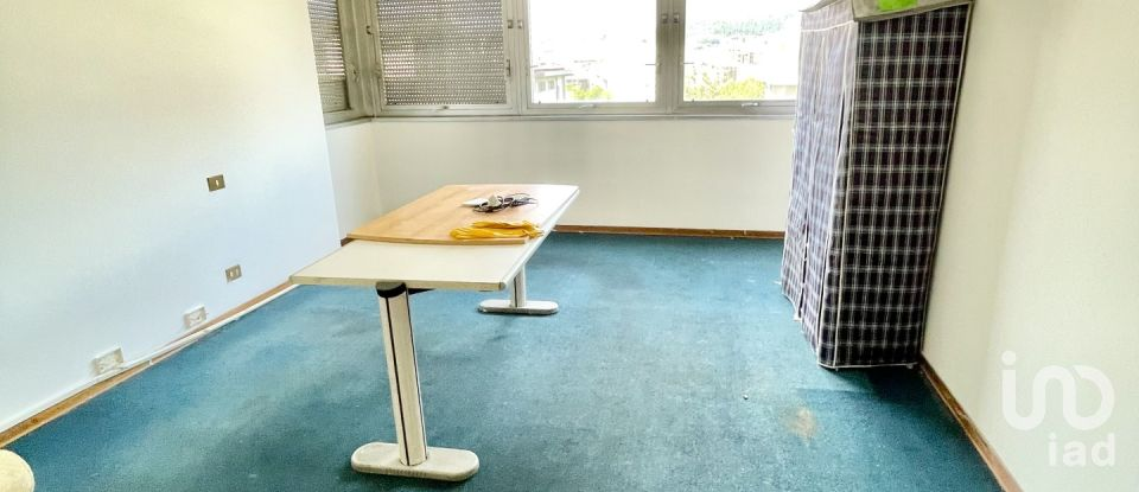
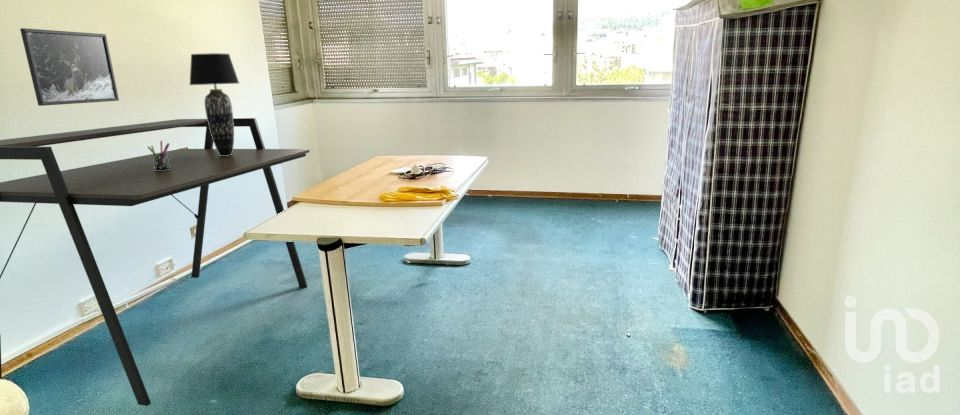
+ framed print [19,27,120,107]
+ pen holder [147,140,170,171]
+ table lamp [188,52,240,156]
+ desk [0,117,311,407]
